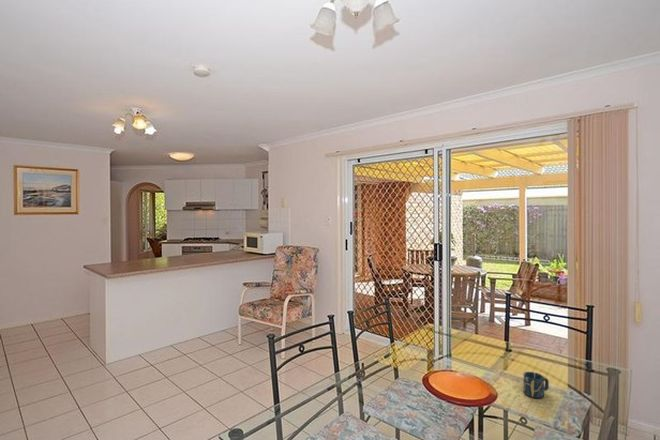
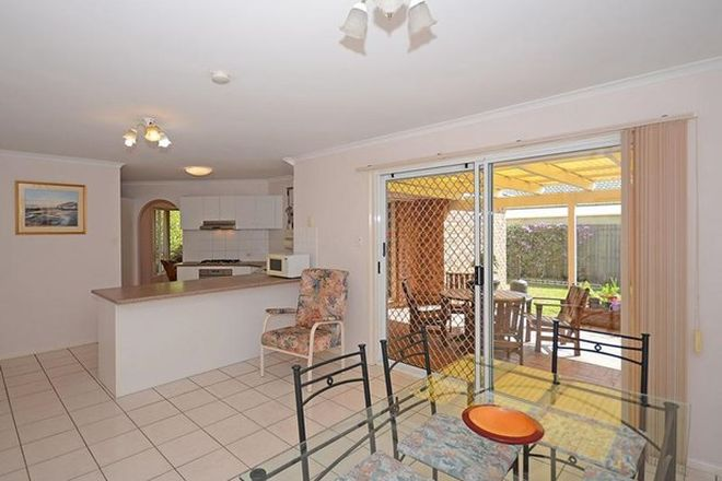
- cup [522,371,550,399]
